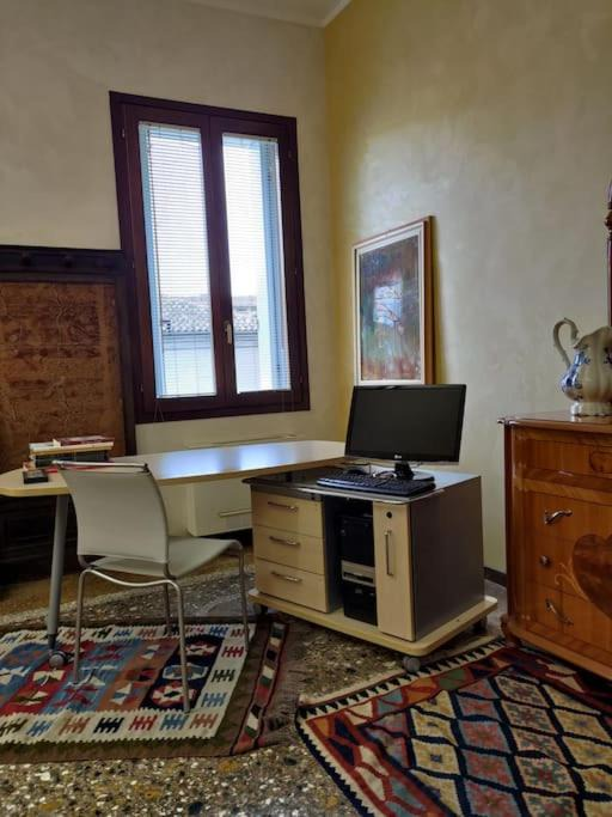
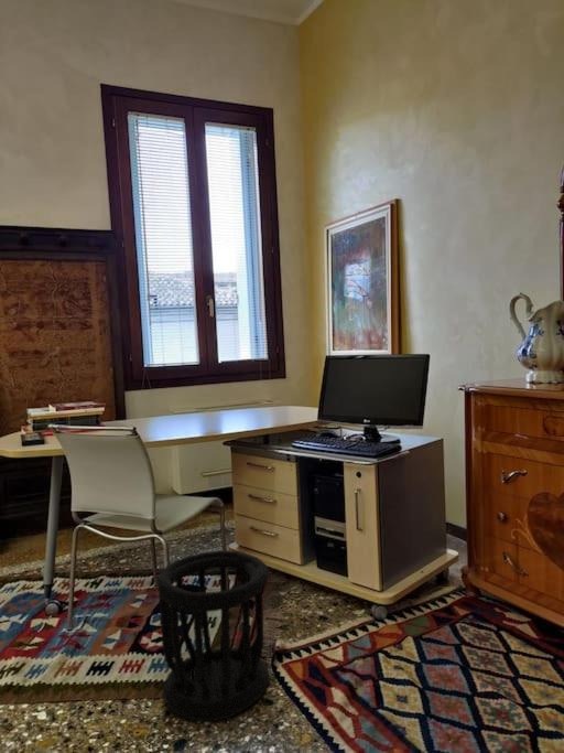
+ wastebasket [156,549,271,722]
